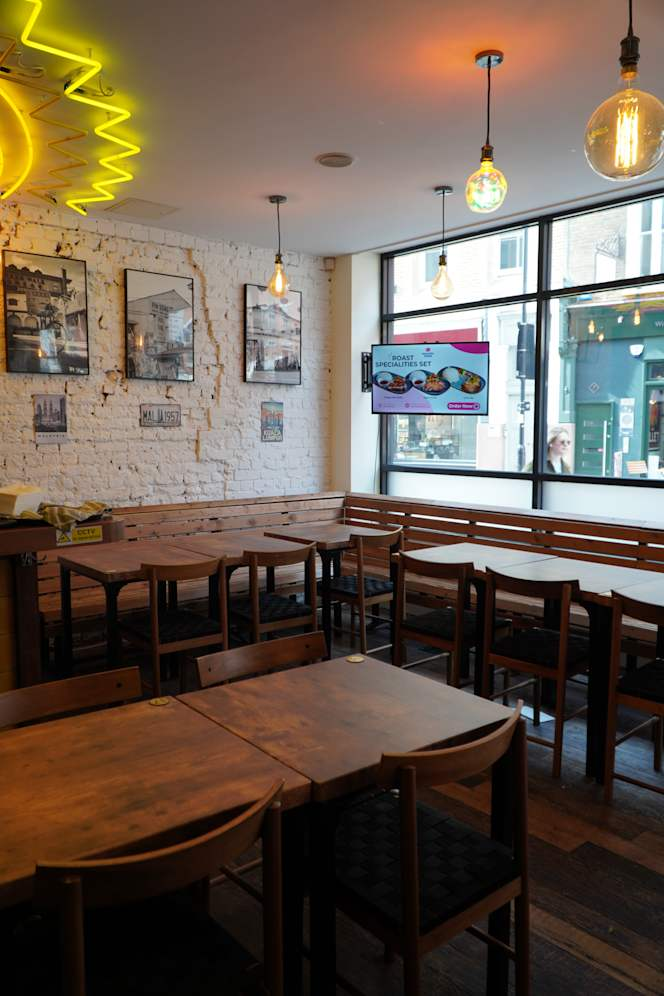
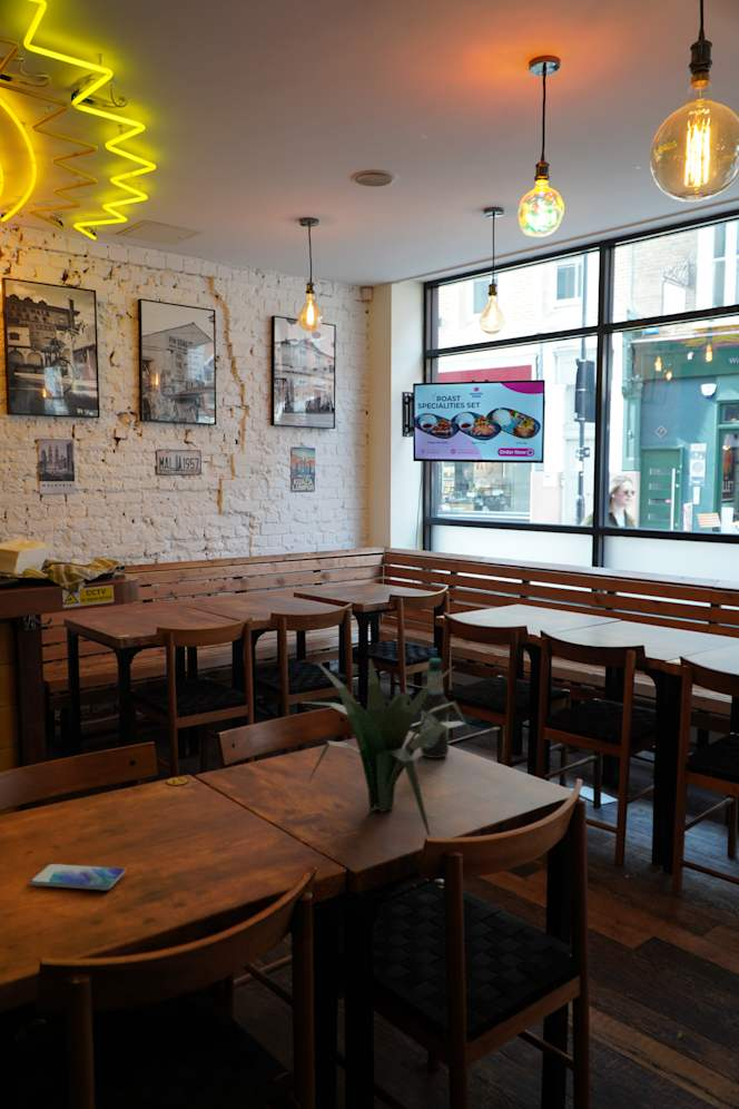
+ plant [300,658,493,837]
+ smartphone [29,863,127,892]
+ bottle [420,657,451,759]
